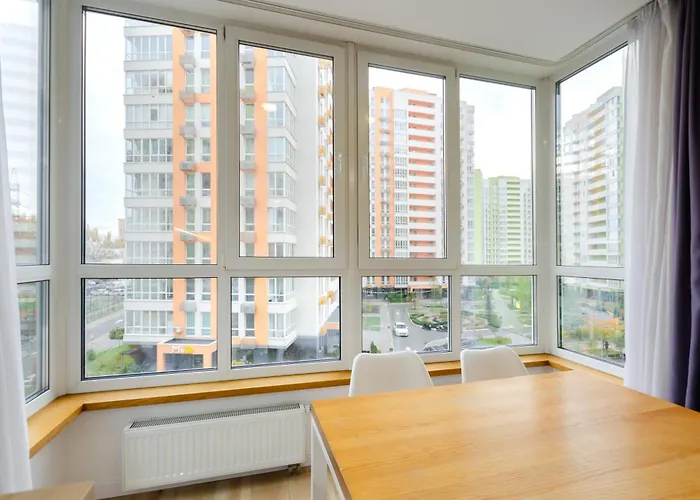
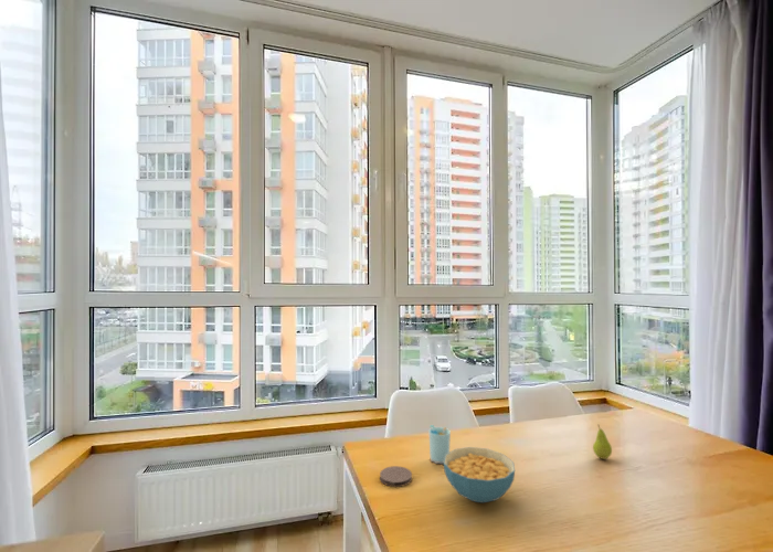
+ coaster [379,465,413,488]
+ cup [427,424,452,465]
+ cereal bowl [443,446,516,503]
+ fruit [592,424,613,460]
